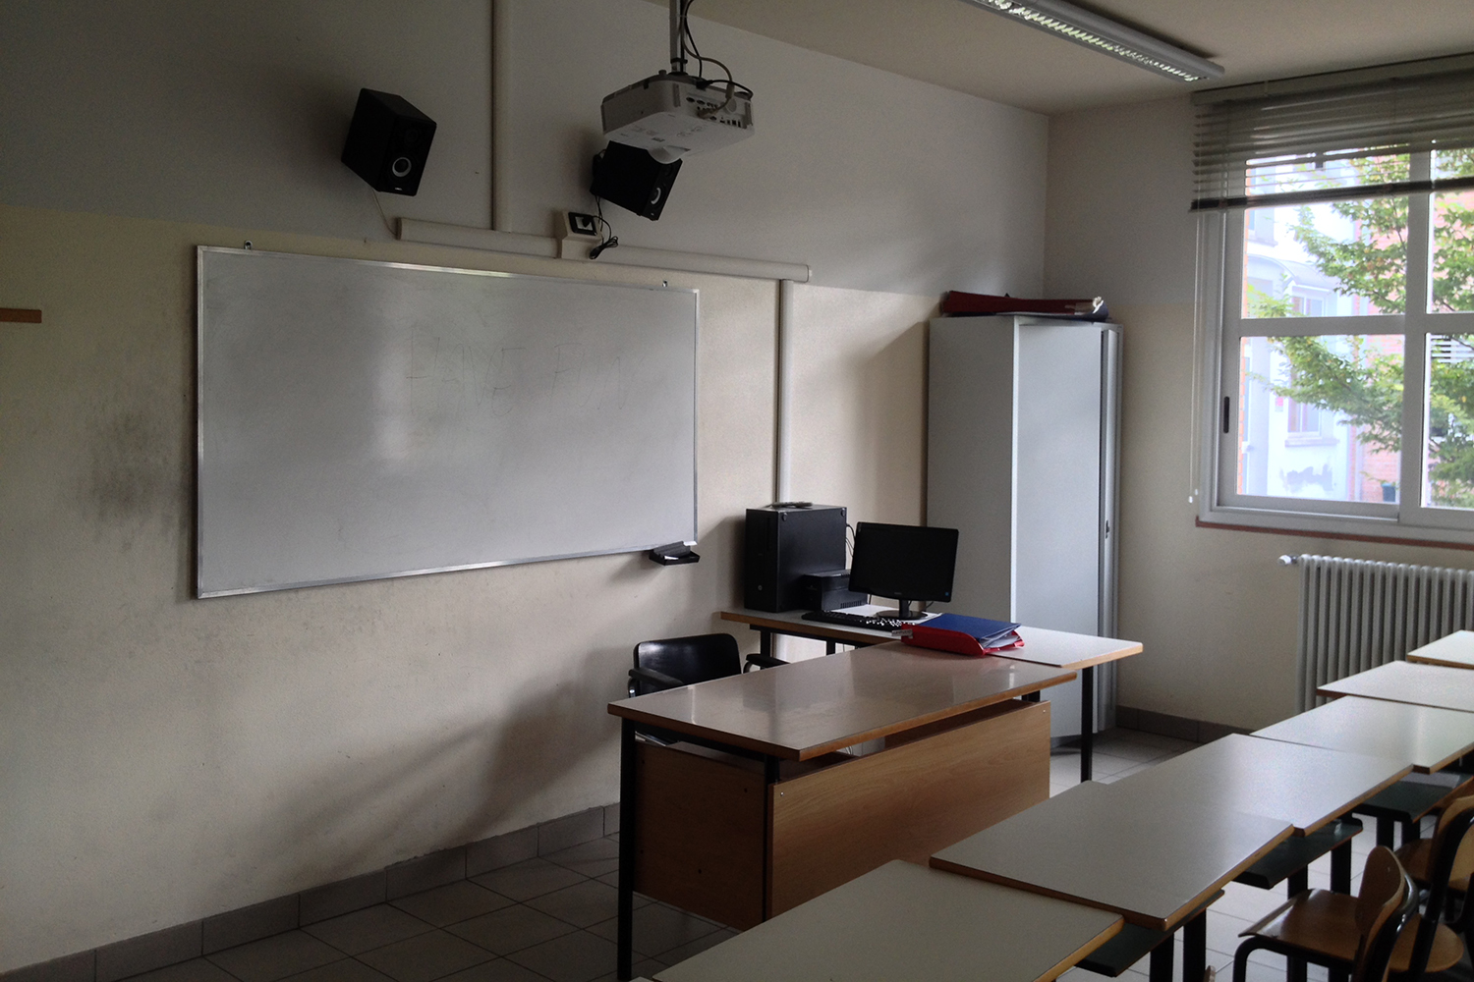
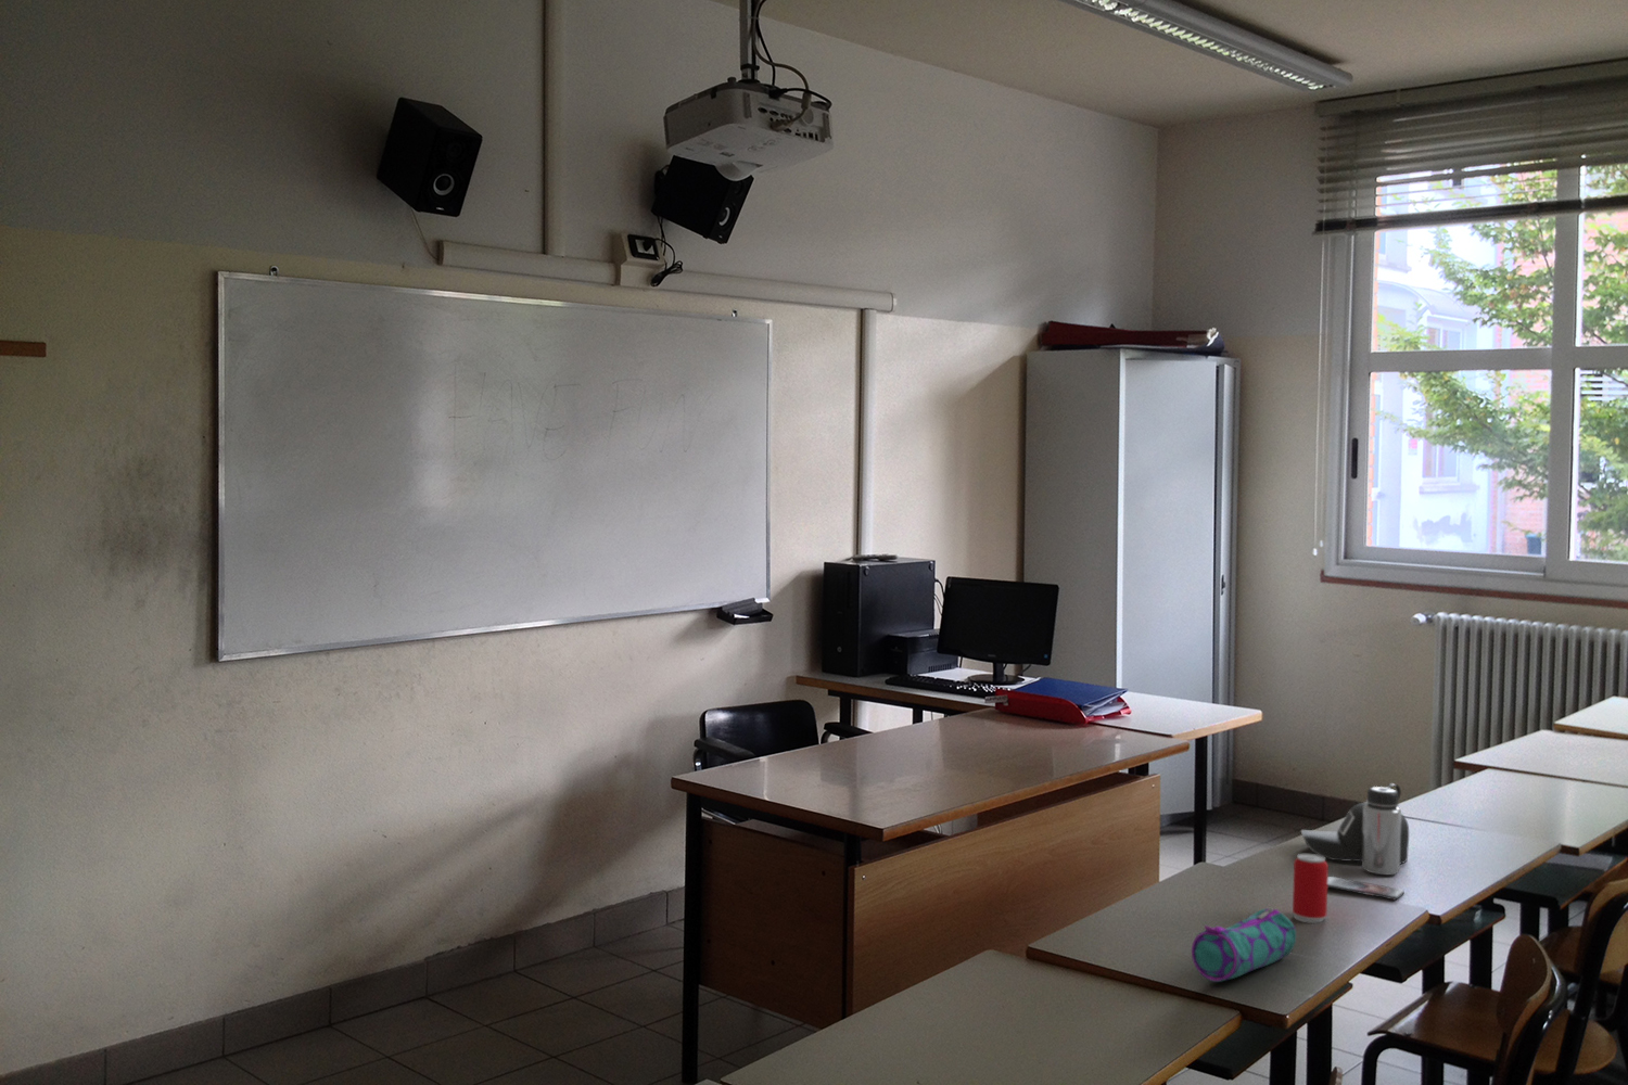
+ smartphone [1328,876,1405,902]
+ water bottle [1300,782,1410,876]
+ beverage can [1291,852,1330,924]
+ pencil case [1191,906,1297,983]
